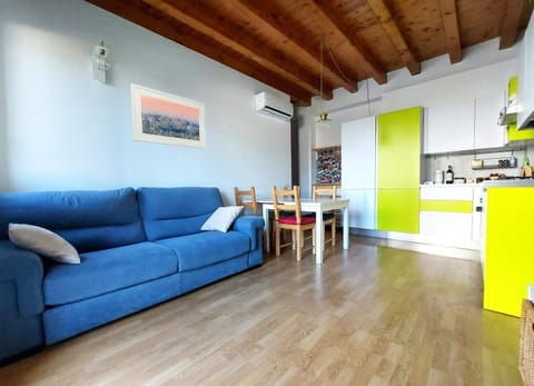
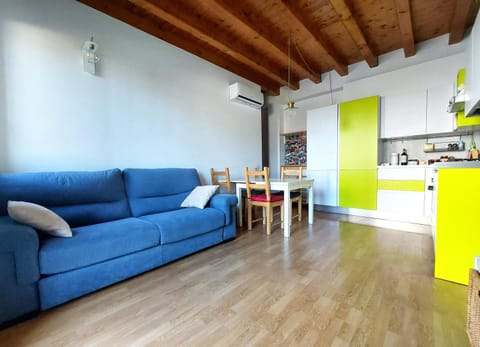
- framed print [129,82,207,150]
